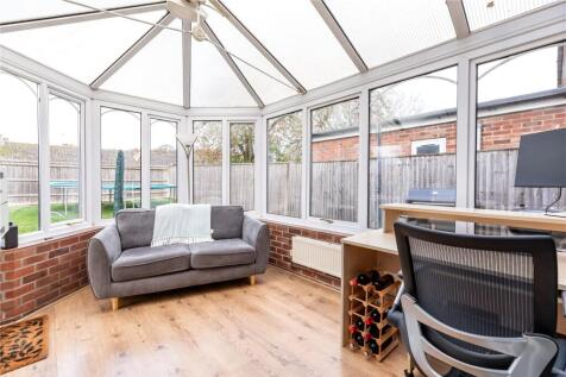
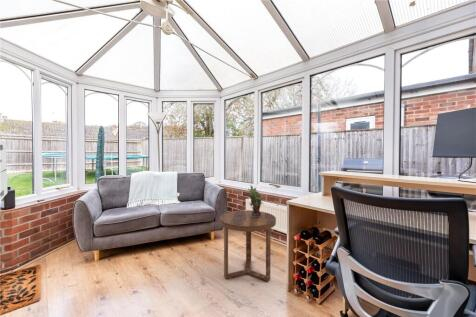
+ side table [219,209,277,282]
+ potted plant [247,184,267,217]
